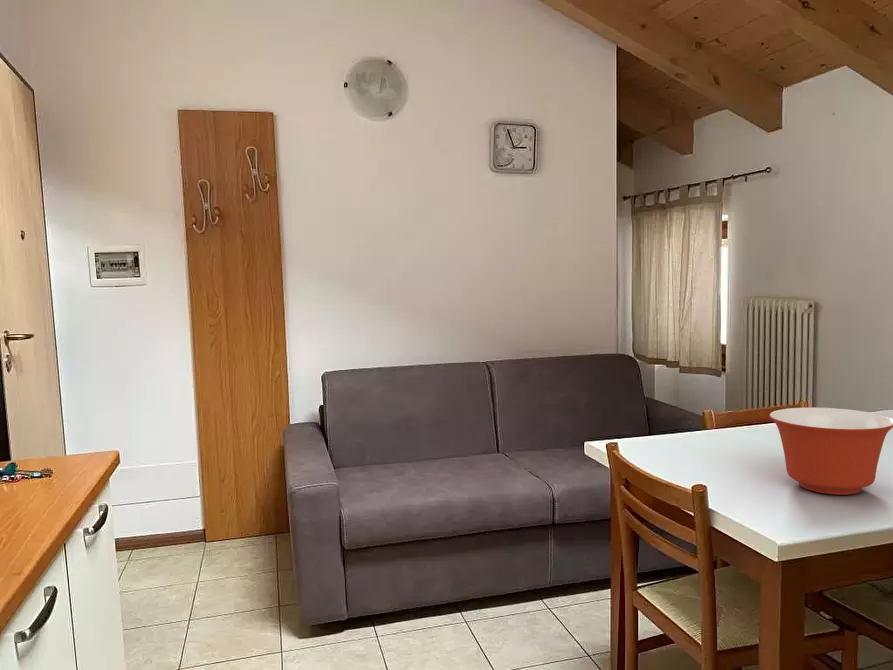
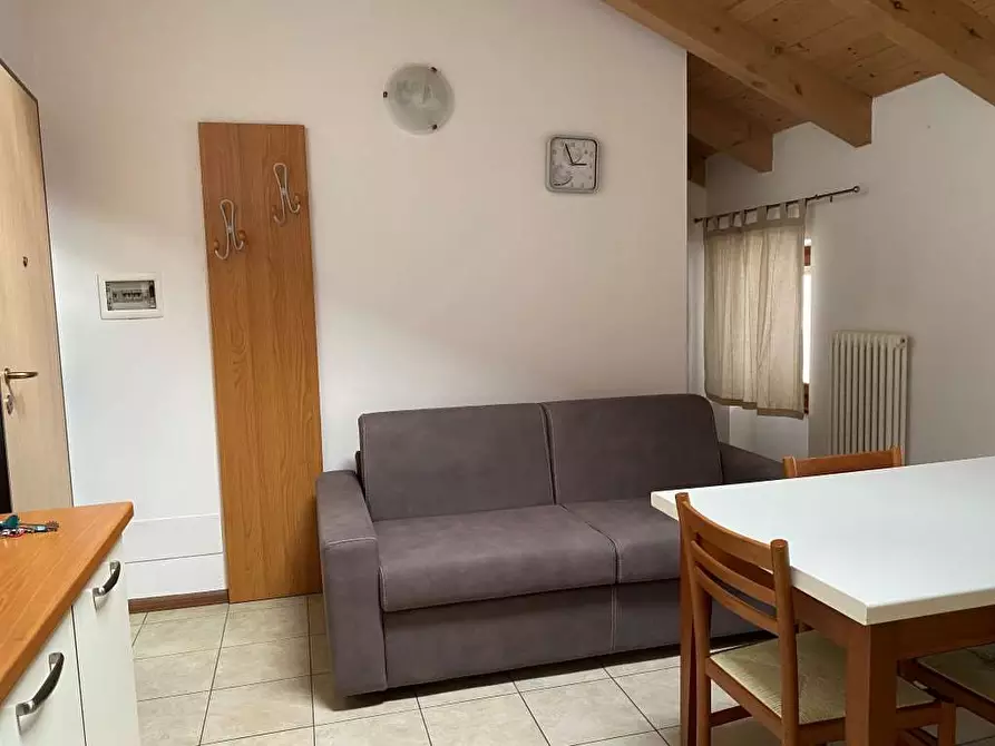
- mixing bowl [768,407,893,496]
